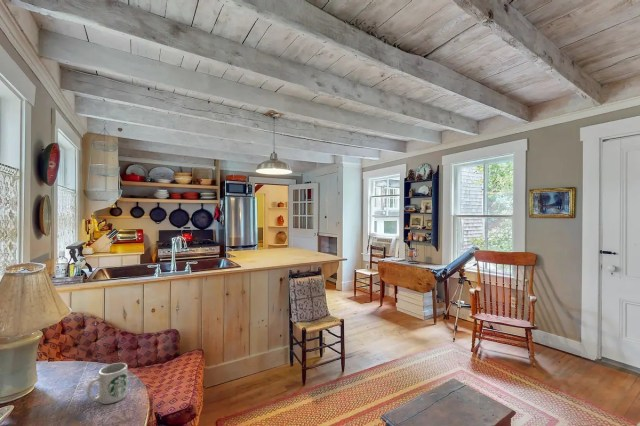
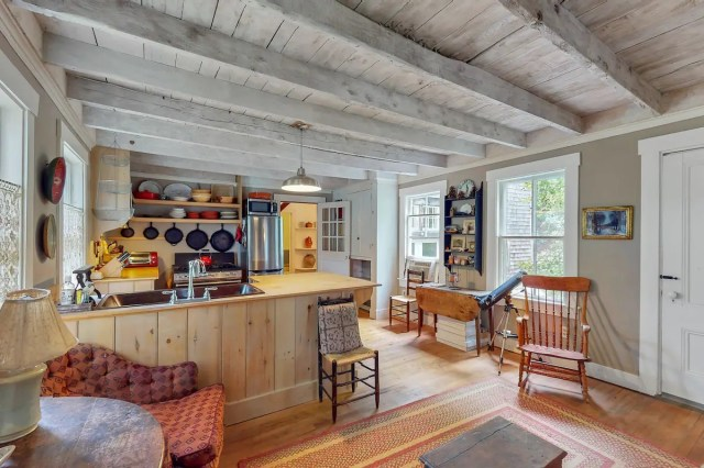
- mug [86,362,128,405]
